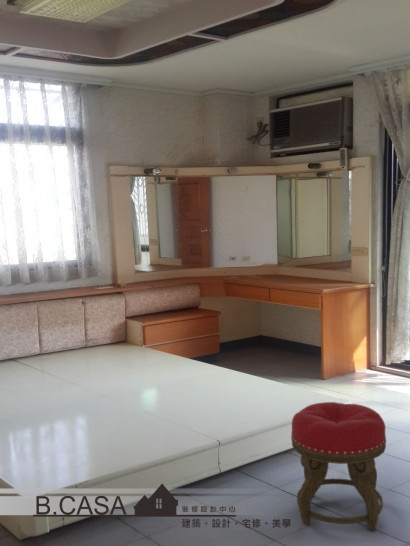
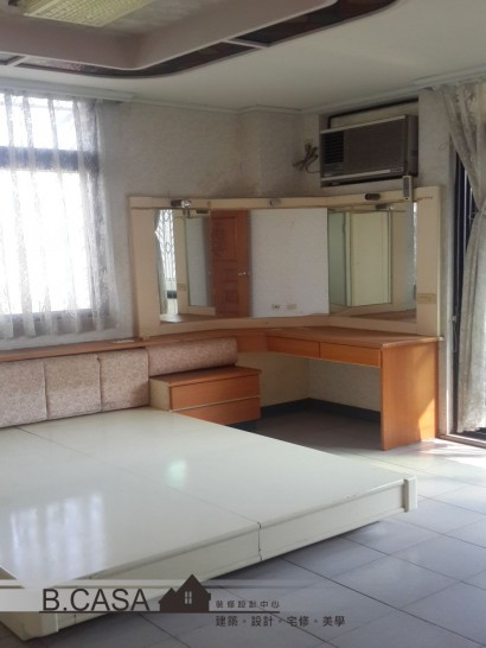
- stool [290,401,387,532]
